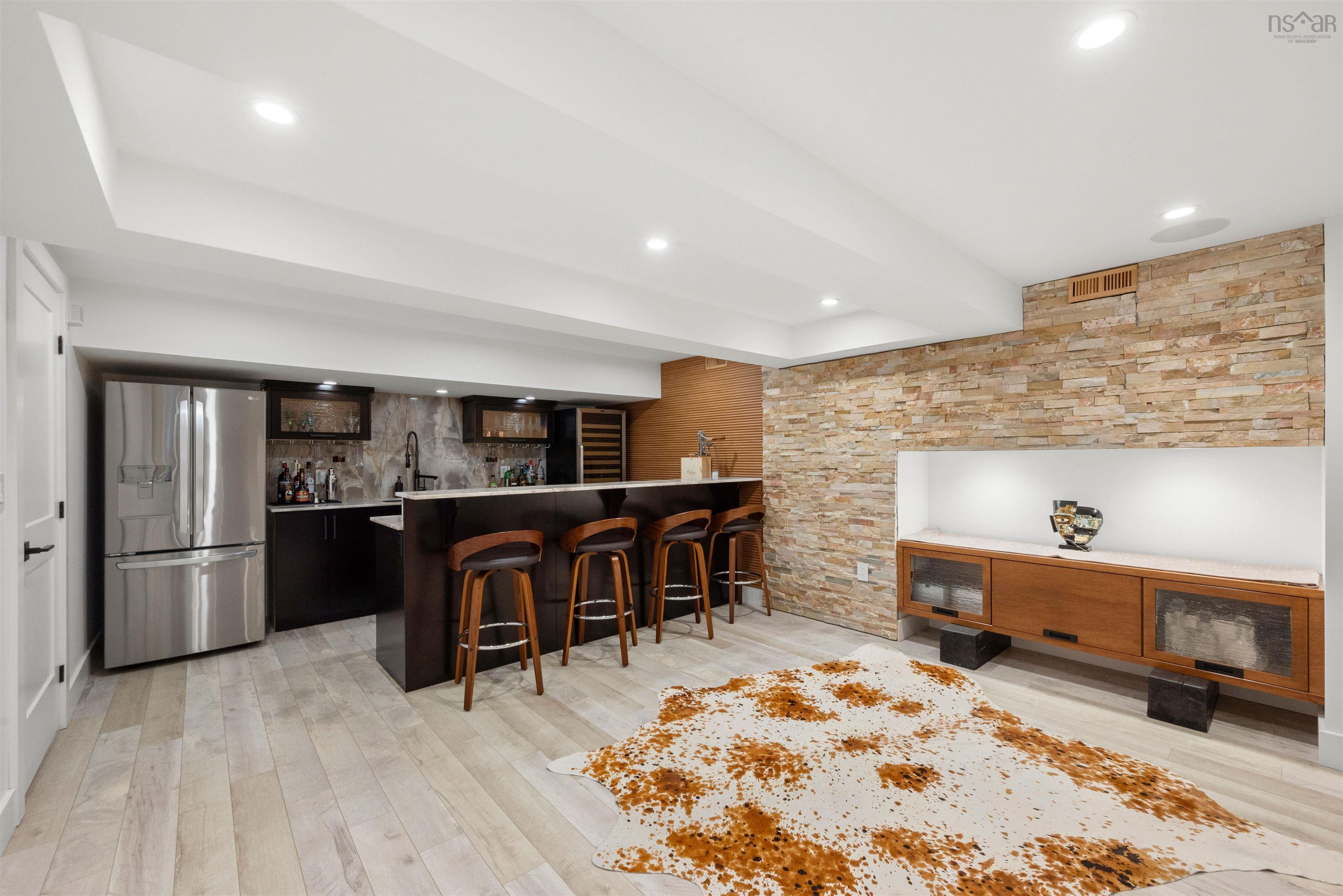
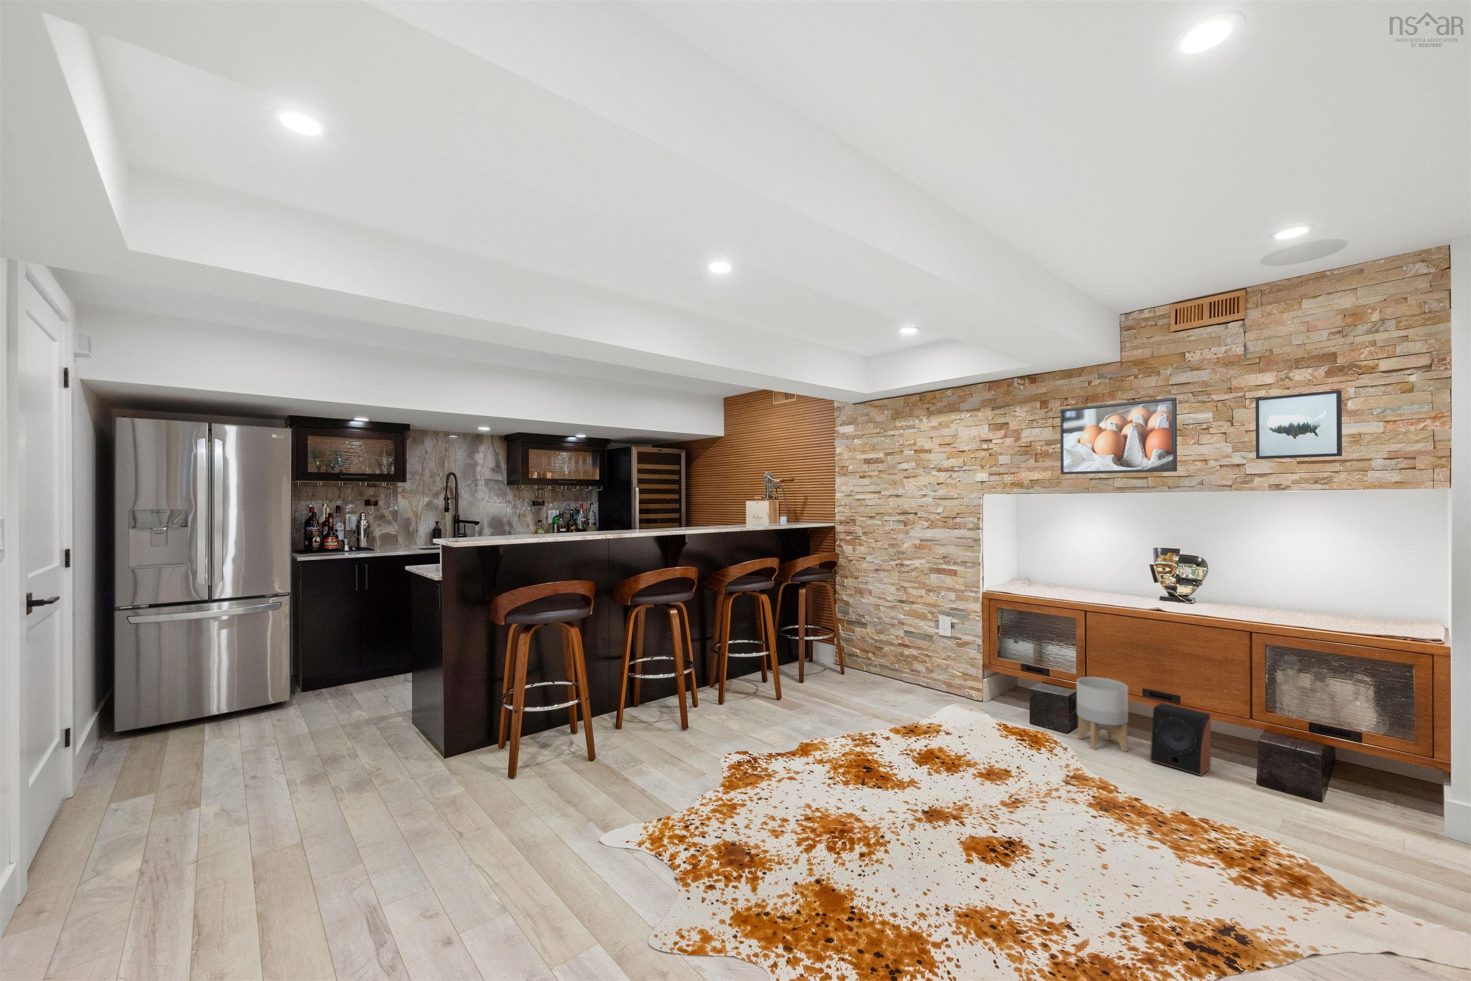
+ speaker [1150,702,1211,776]
+ wall art [1255,390,1343,460]
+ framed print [1059,397,1177,475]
+ planter [1076,677,1128,752]
